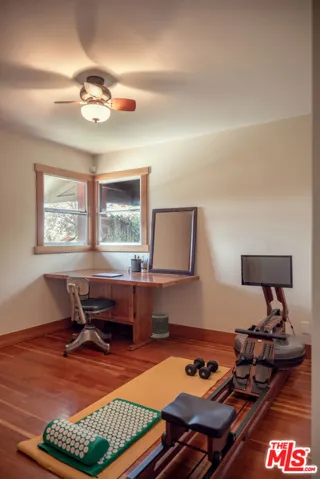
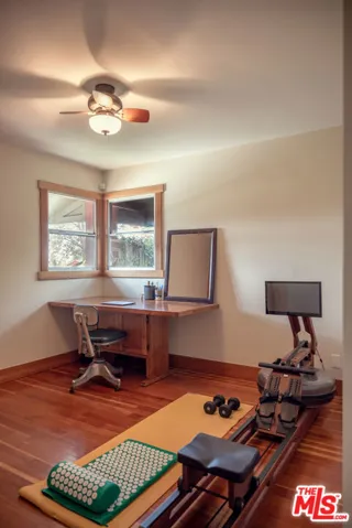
- wastebasket [149,311,170,340]
